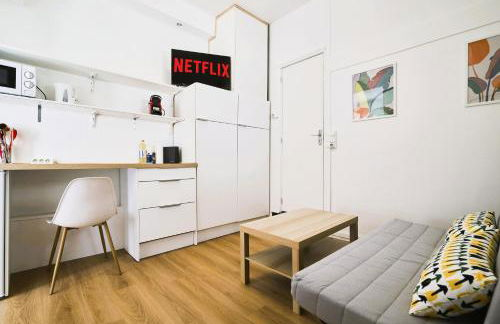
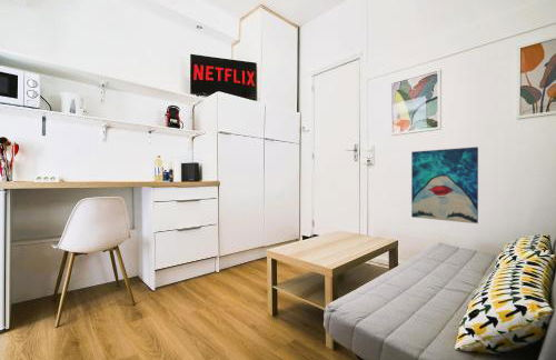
+ wall art [410,146,479,224]
